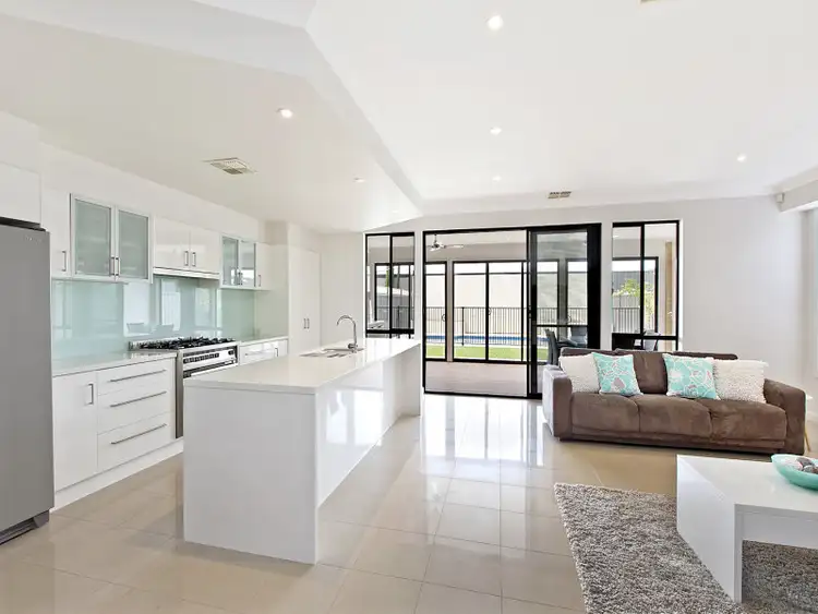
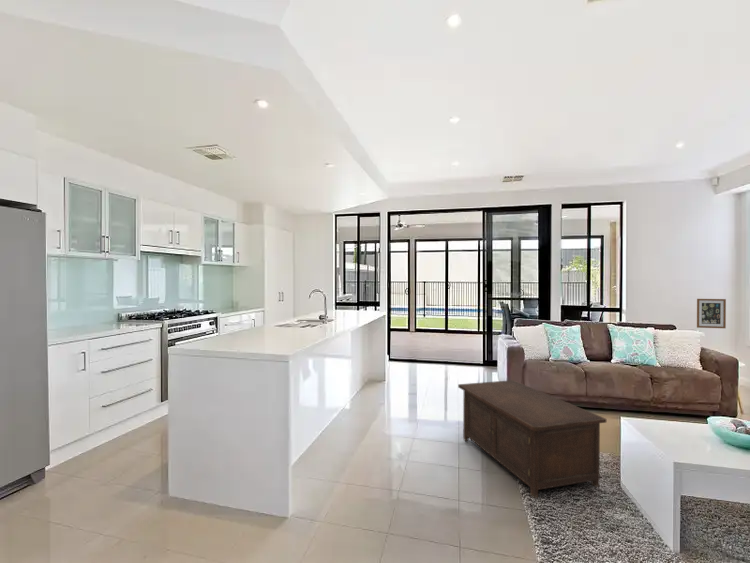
+ wall art [696,298,727,329]
+ cabinet [457,379,607,499]
